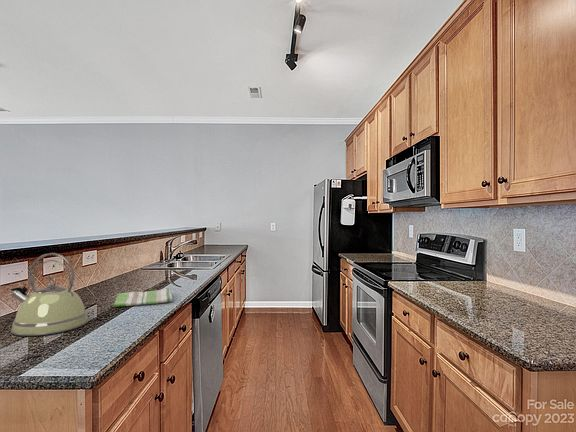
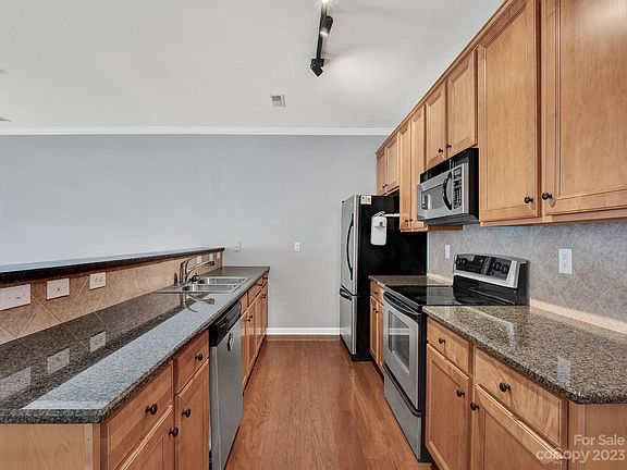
- kettle [9,252,90,337]
- dish towel [113,287,173,308]
